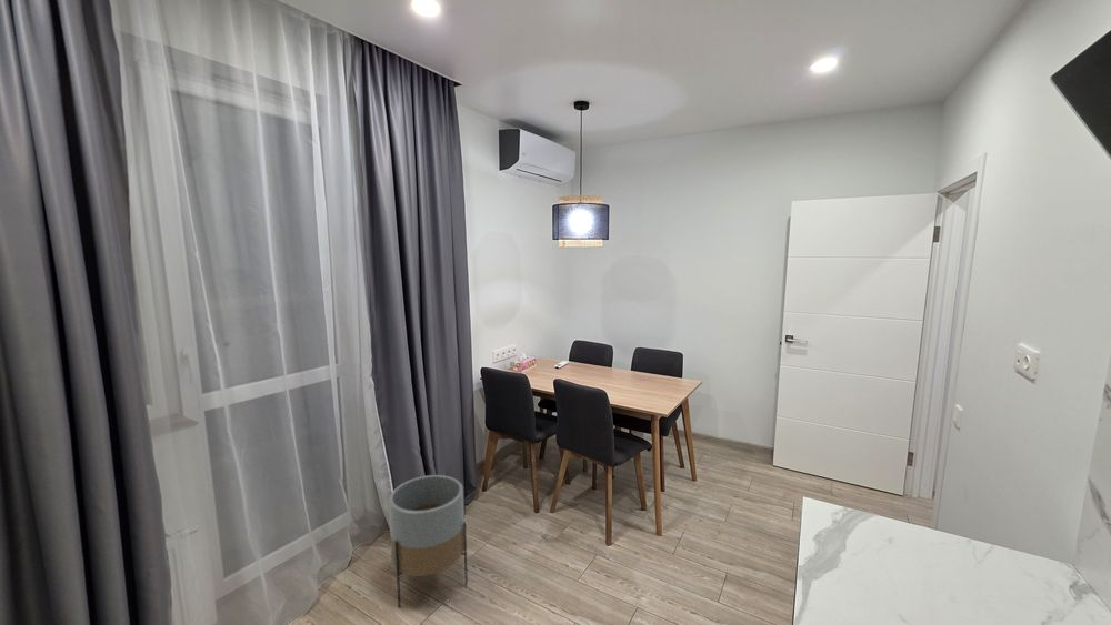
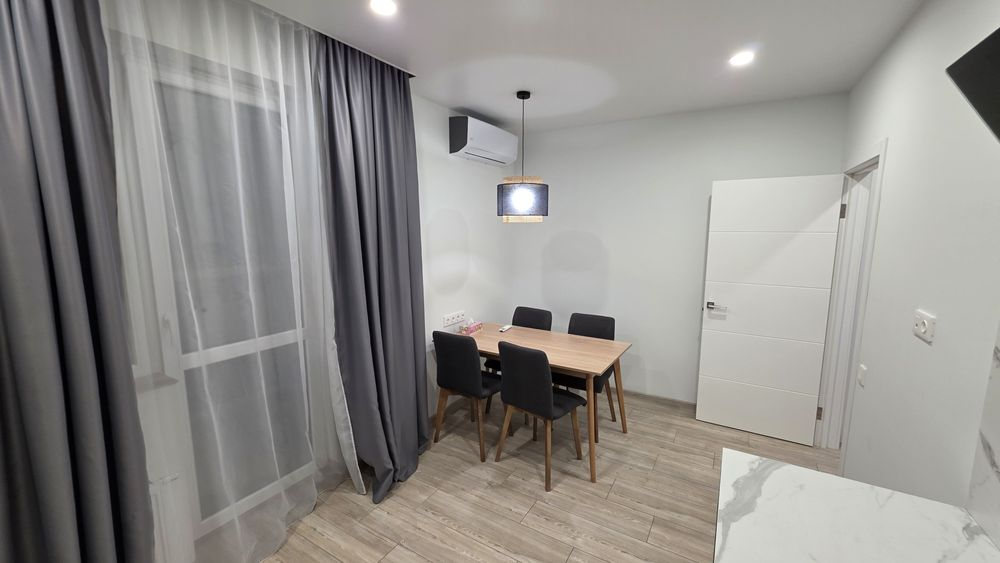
- planter [388,474,469,609]
